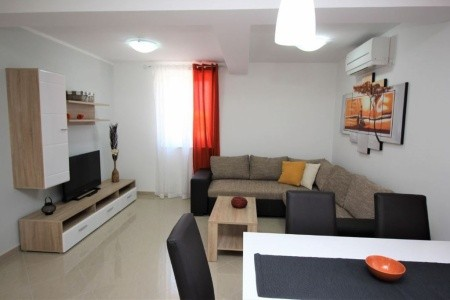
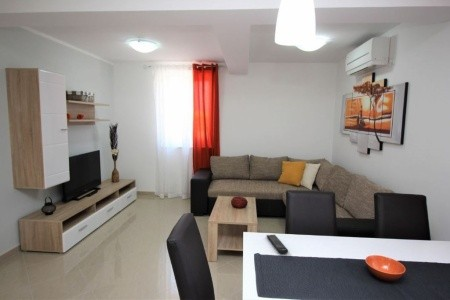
+ remote control [265,234,289,255]
